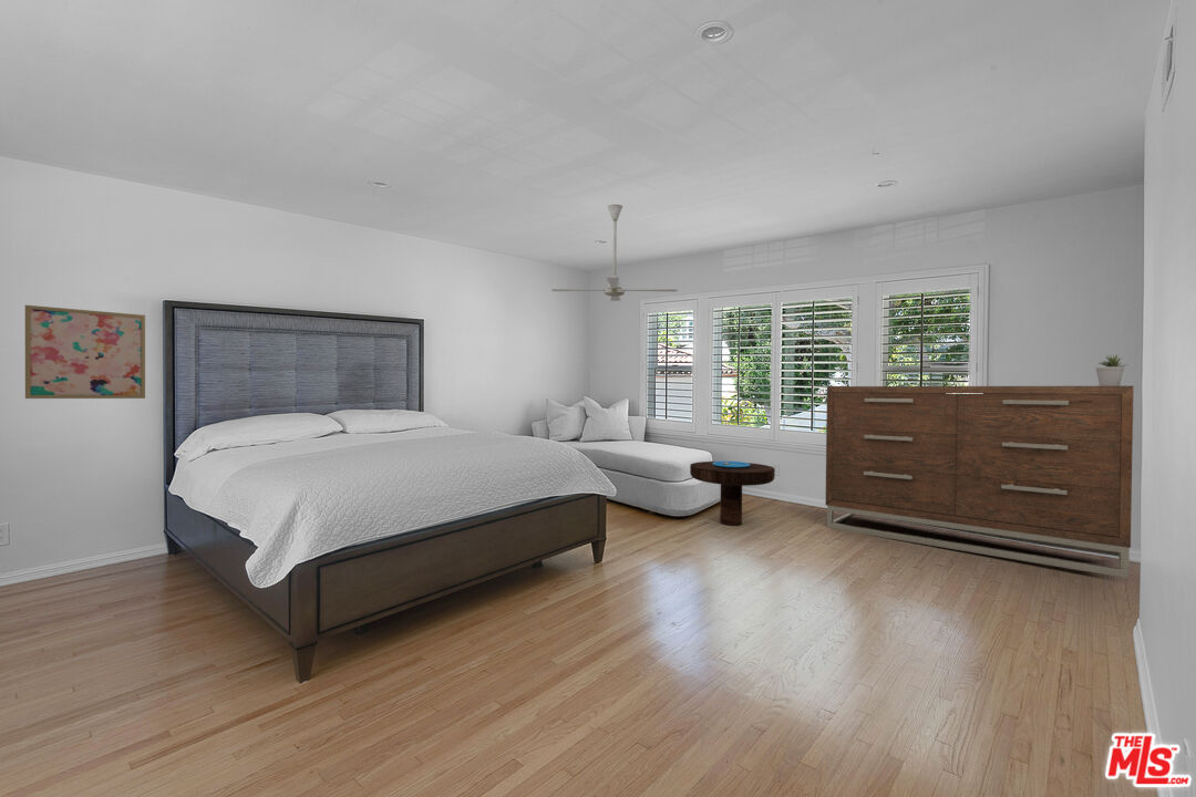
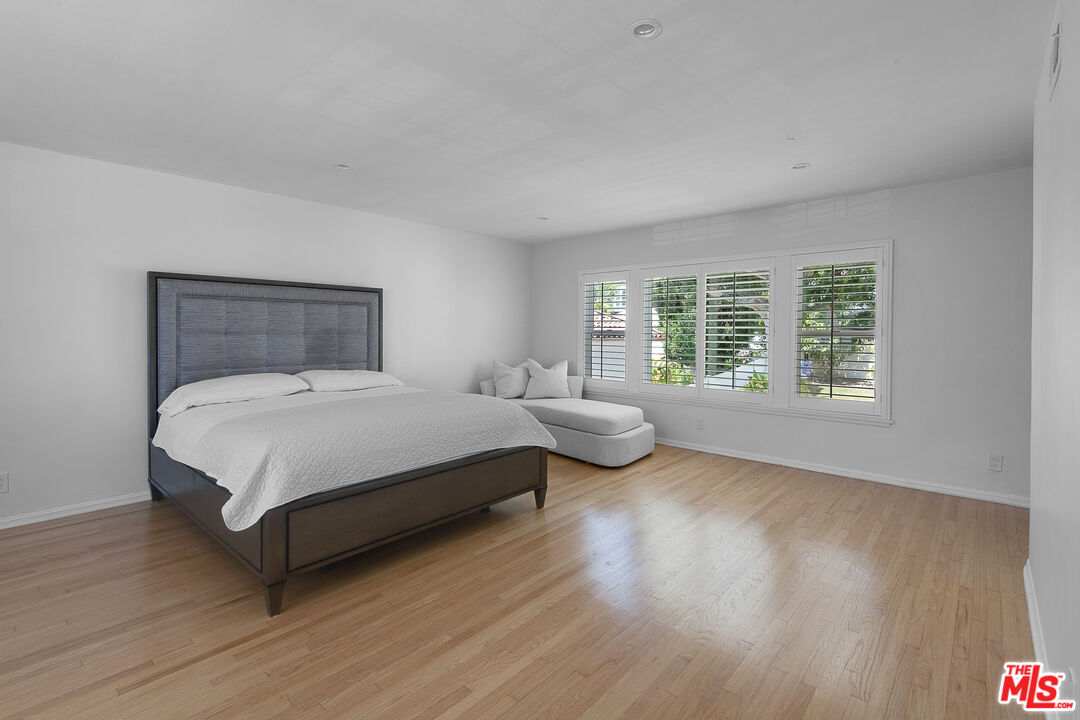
- potted plant [1094,354,1128,386]
- wall art [24,304,146,400]
- ceiling fan [550,204,679,302]
- side table [689,460,776,526]
- dresser [825,385,1135,579]
